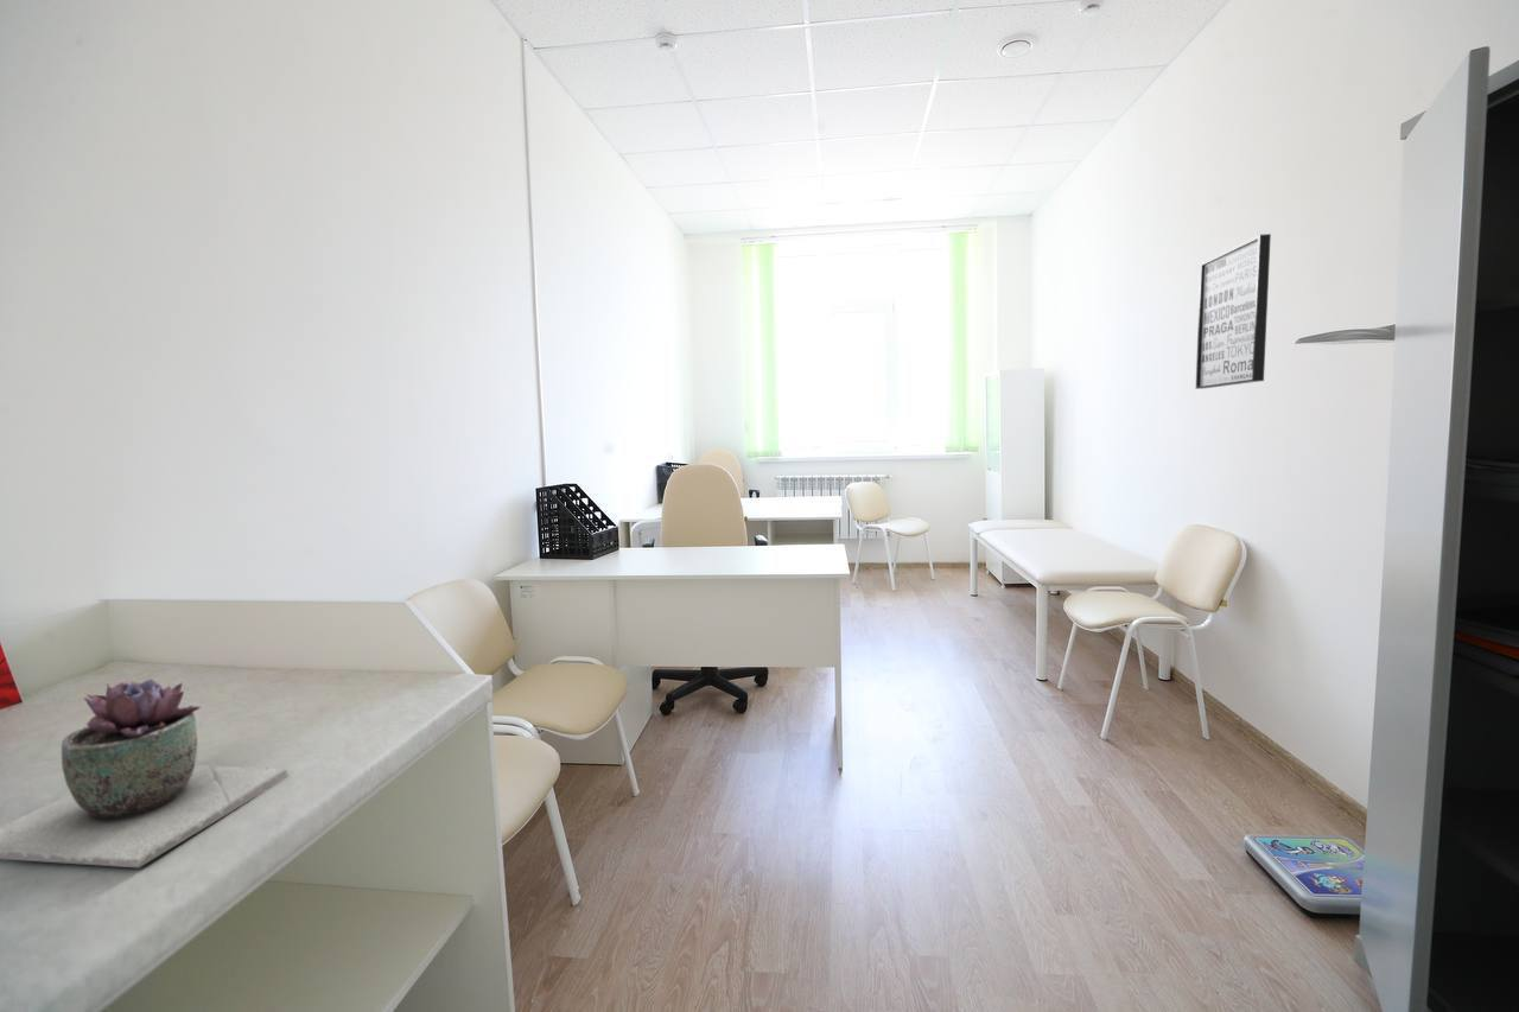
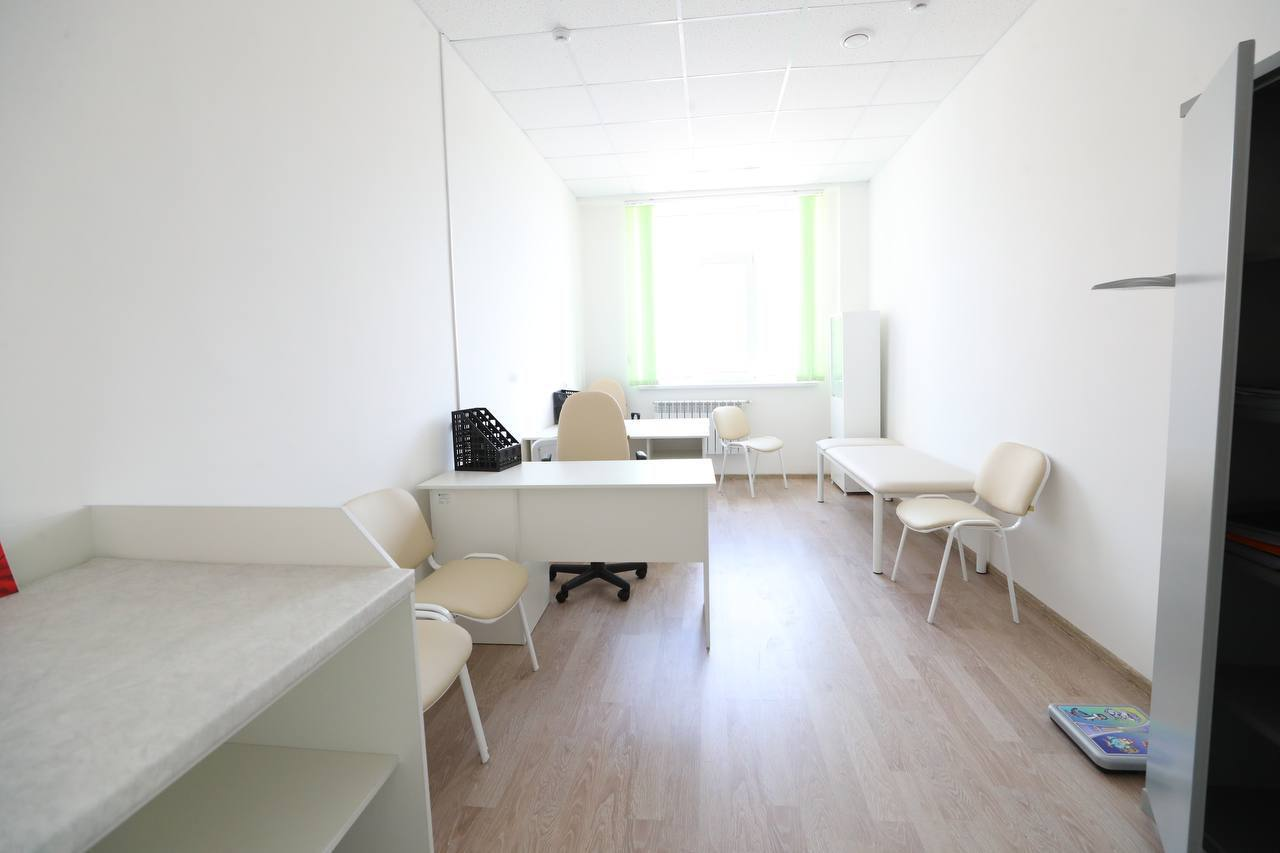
- succulent plant [0,677,290,868]
- wall art [1195,233,1272,390]
